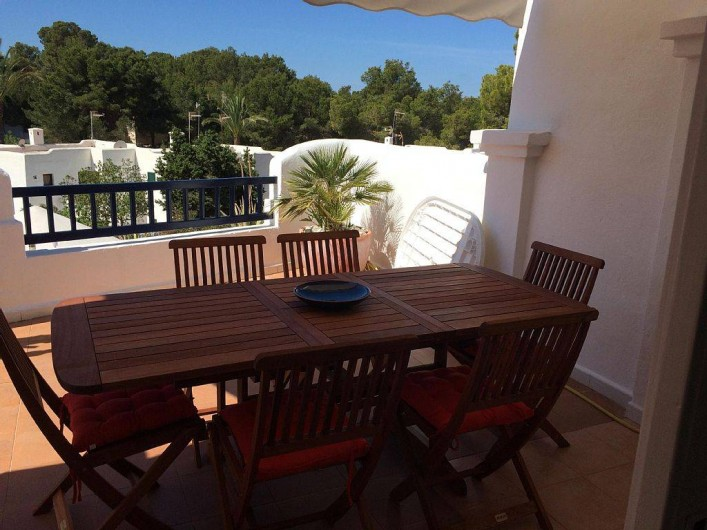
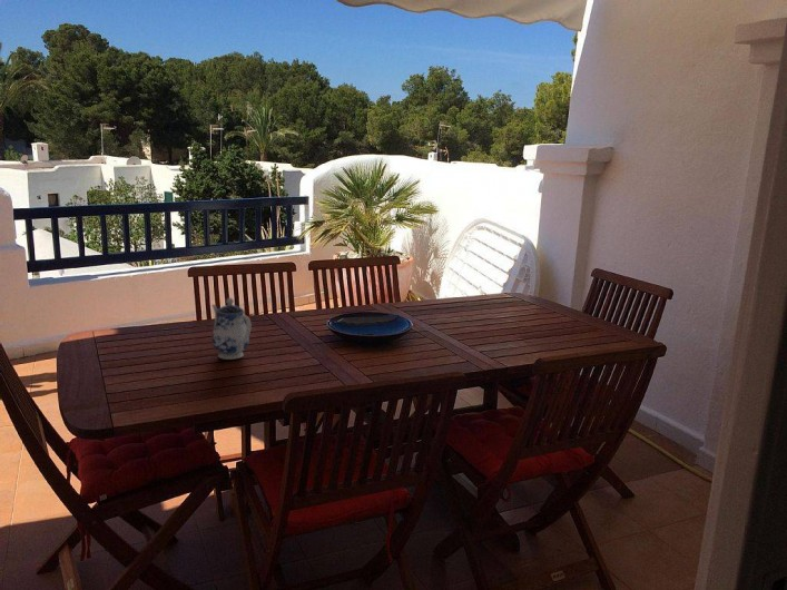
+ teapot [210,297,253,361]
